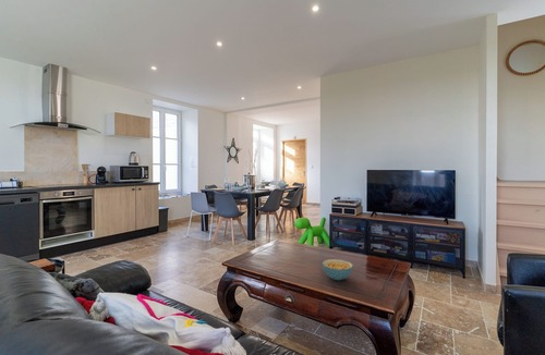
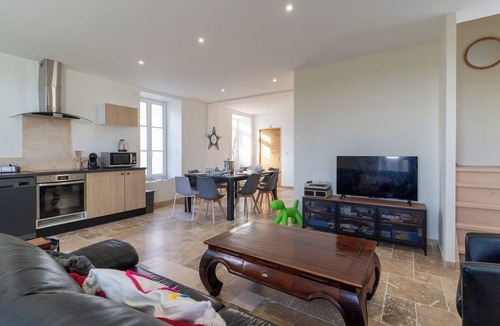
- cereal bowl [322,258,354,281]
